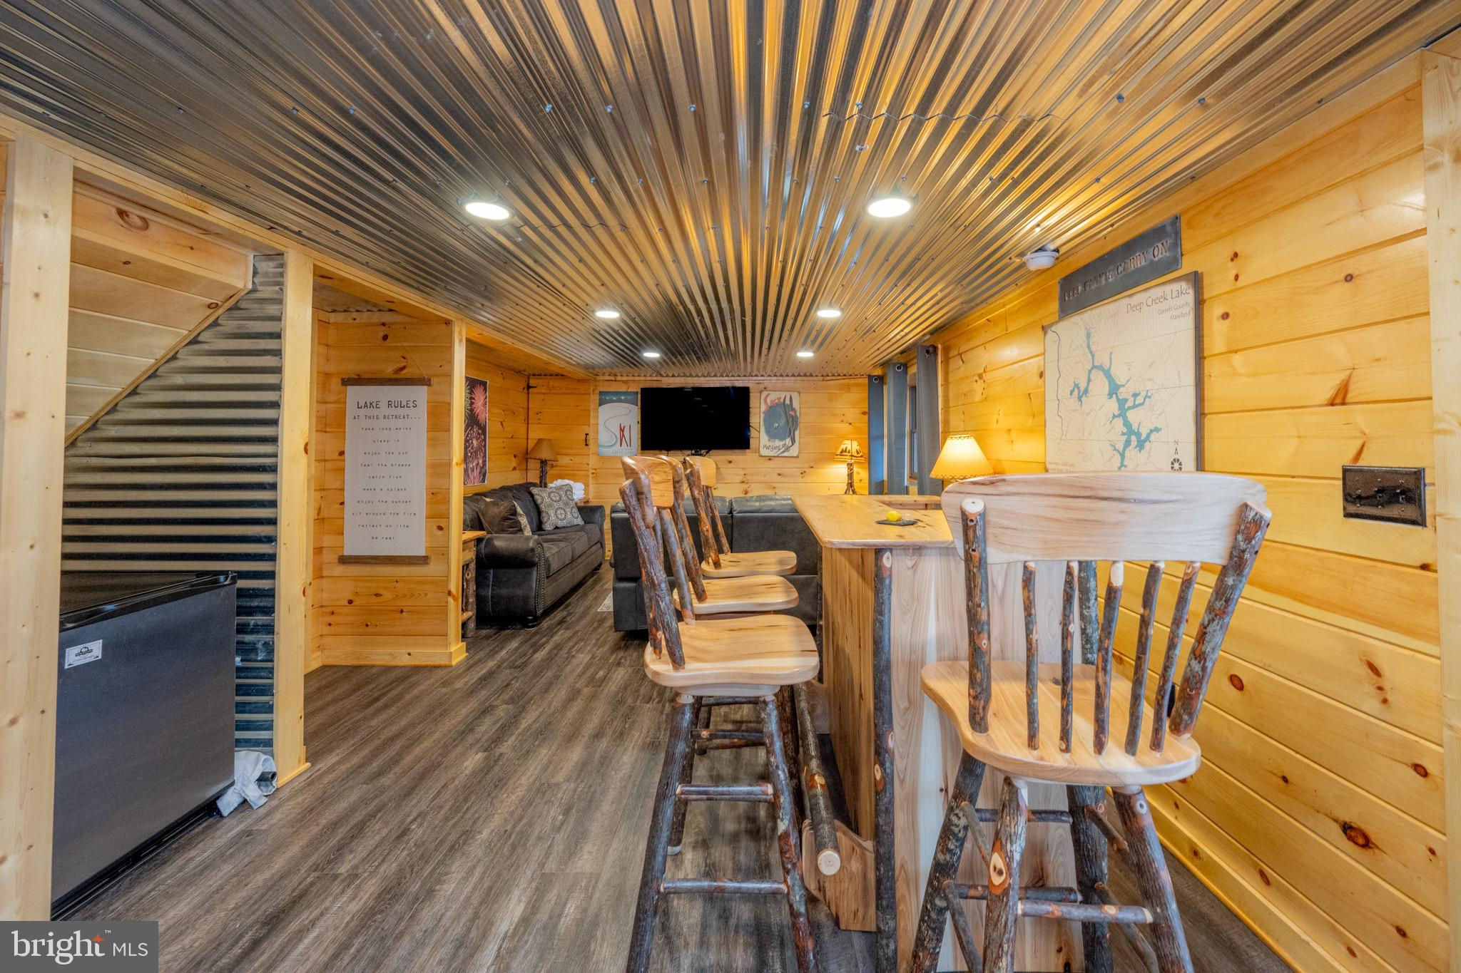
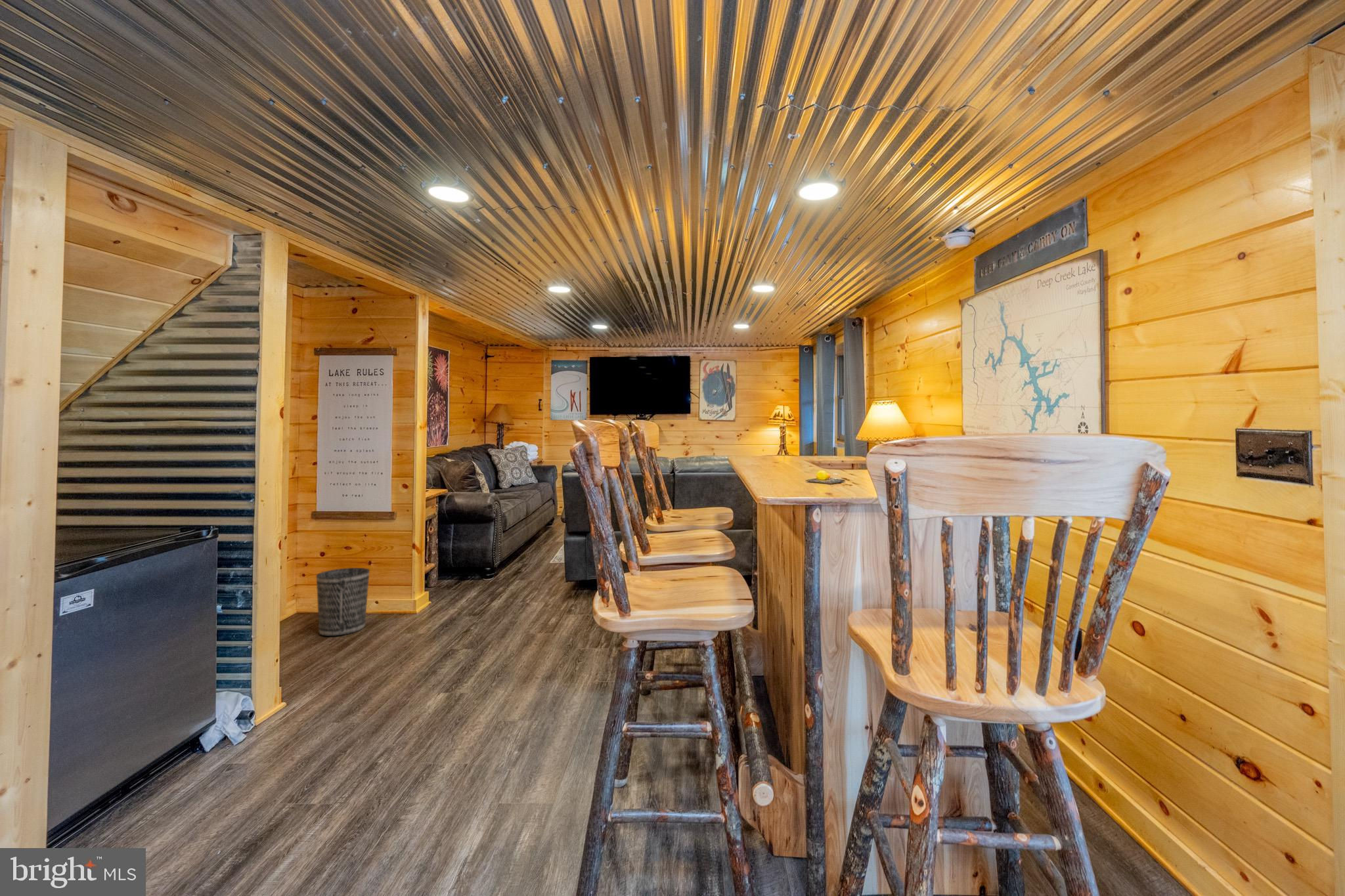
+ wastebasket [316,567,370,637]
